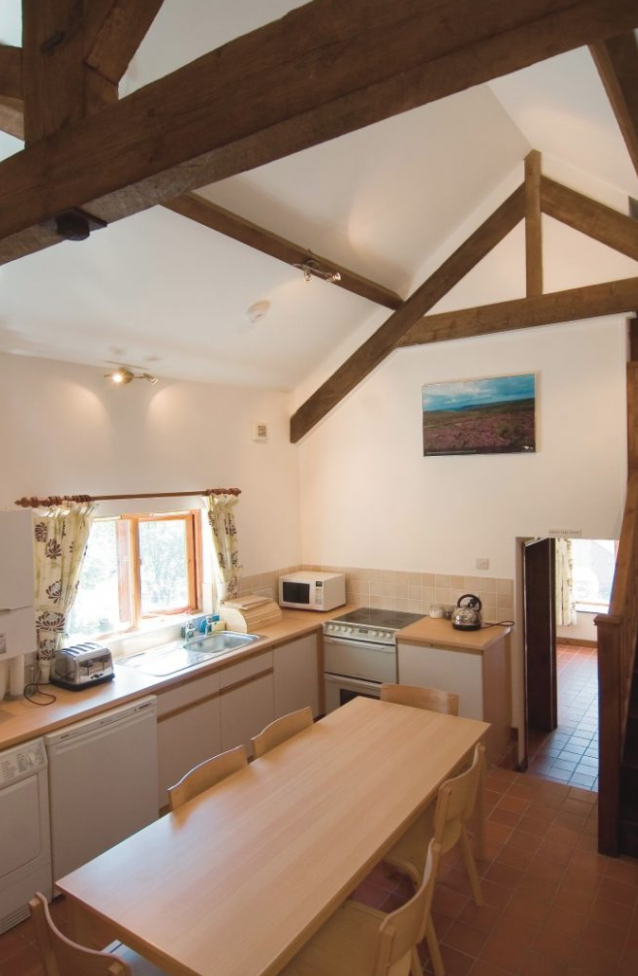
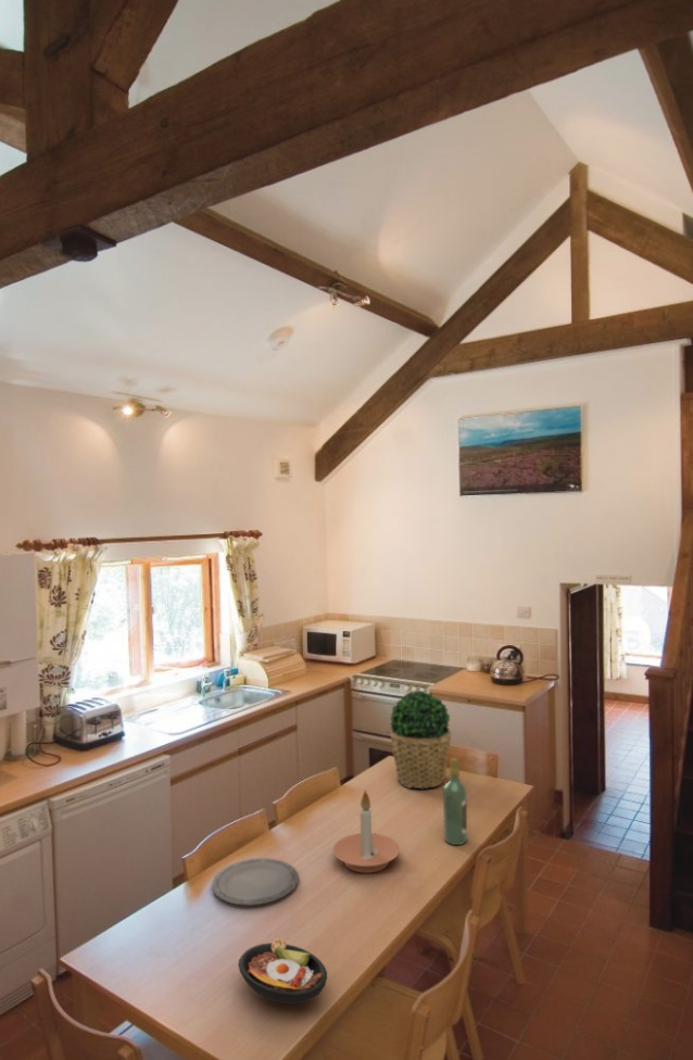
+ plate [211,857,300,907]
+ potted plant [389,690,452,790]
+ wine bottle [442,757,468,846]
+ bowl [238,937,328,1006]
+ candle holder [331,788,401,874]
